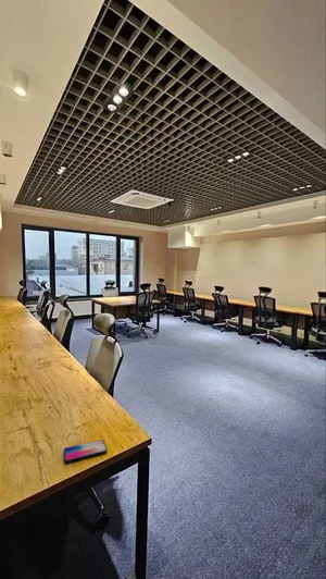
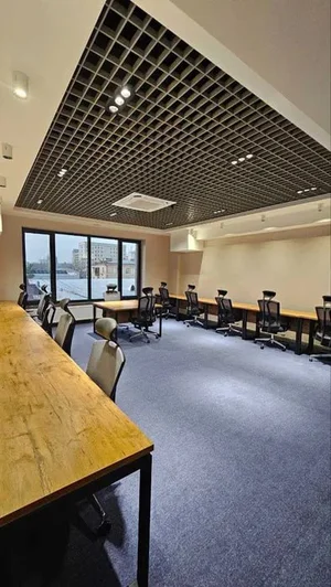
- smartphone [62,439,108,464]
